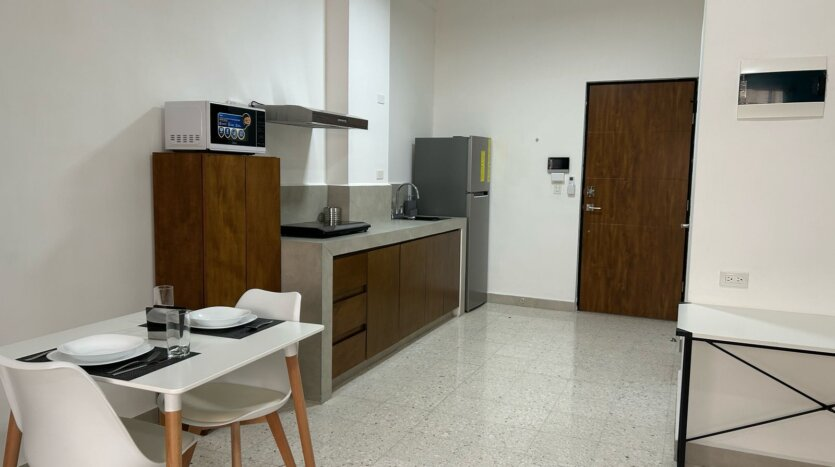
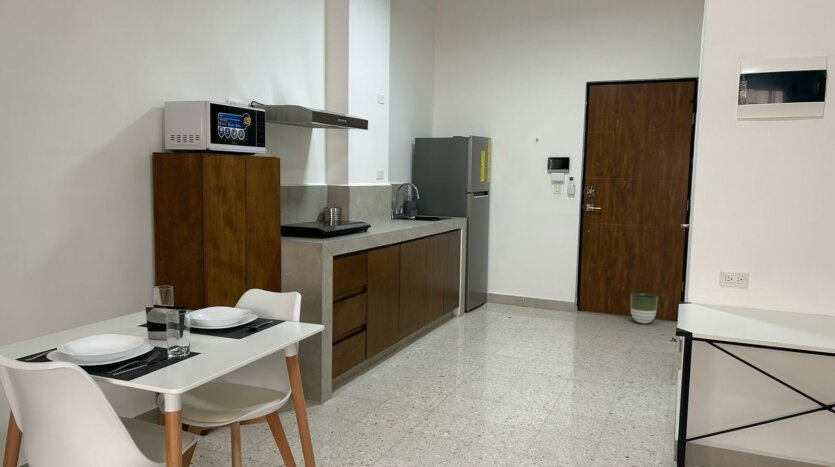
+ planter [630,292,659,324]
